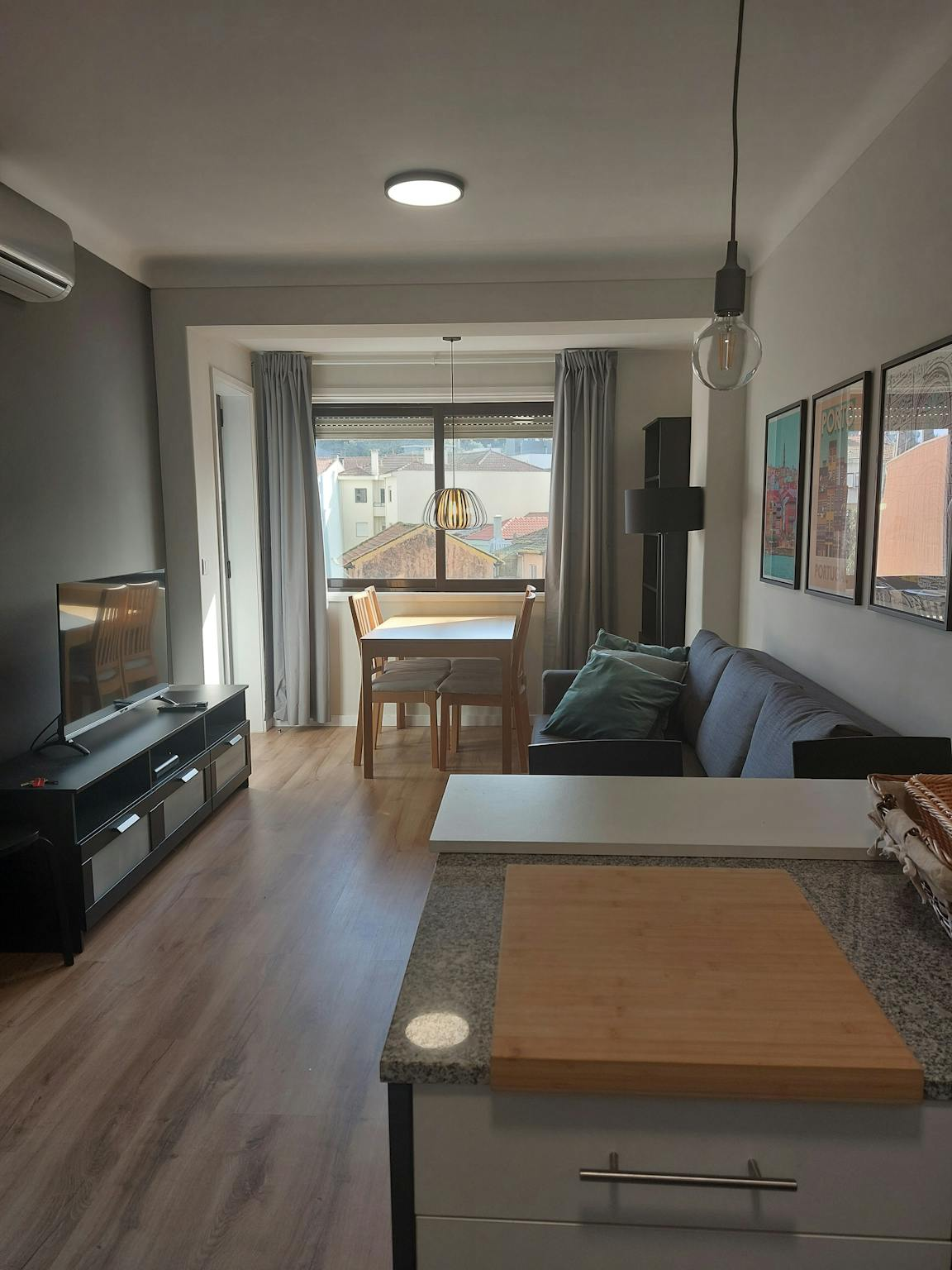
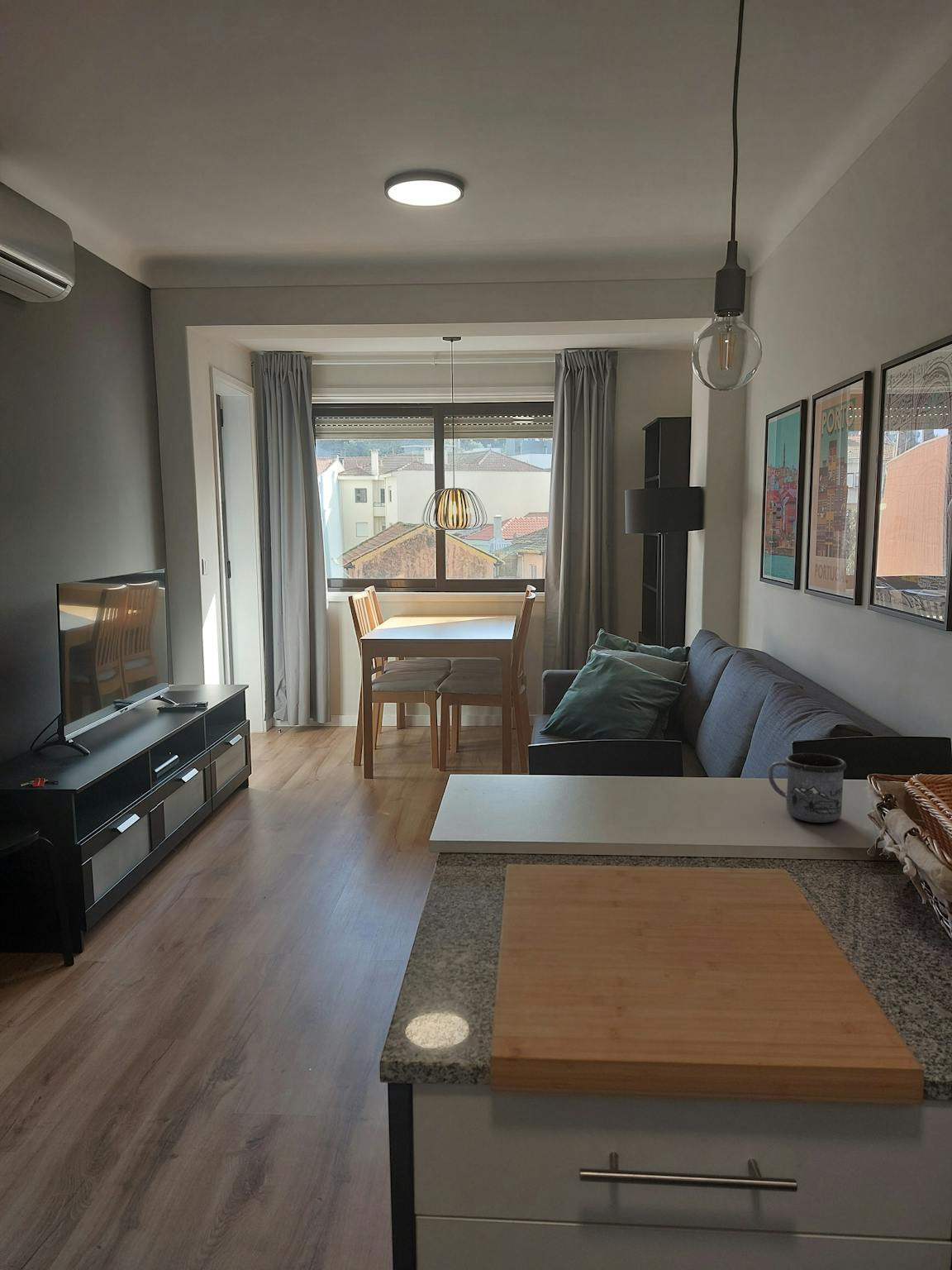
+ mug [768,752,847,824]
